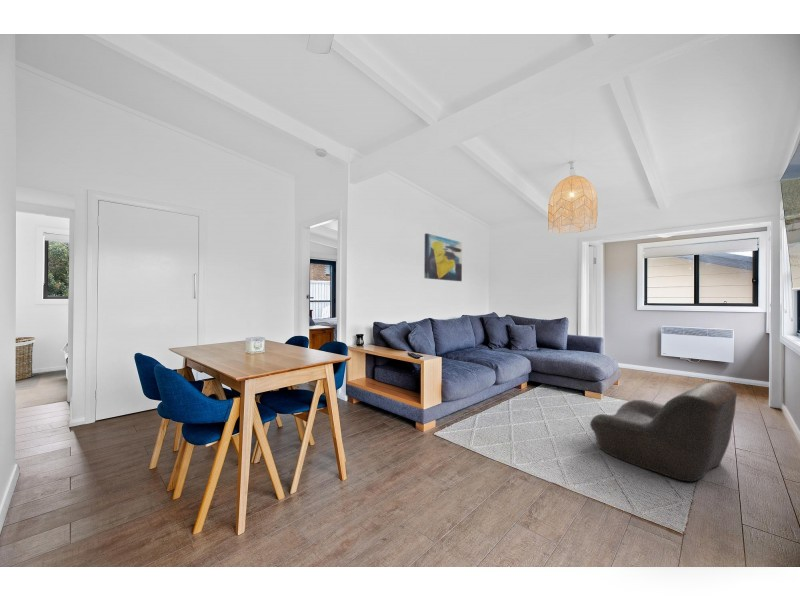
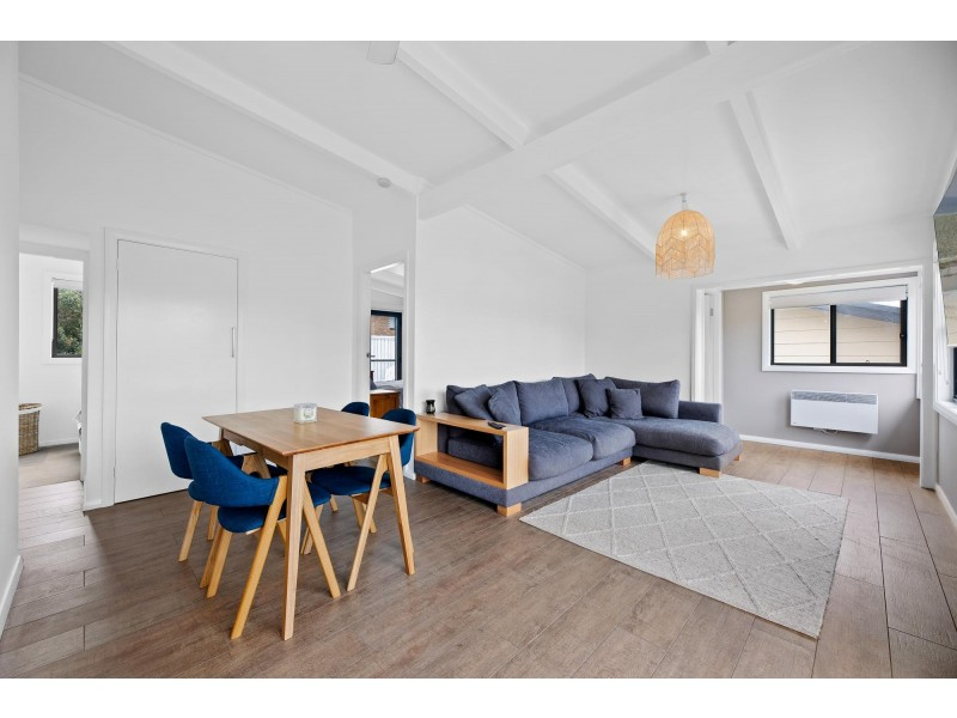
- armchair [589,381,738,482]
- wall art [423,232,463,282]
